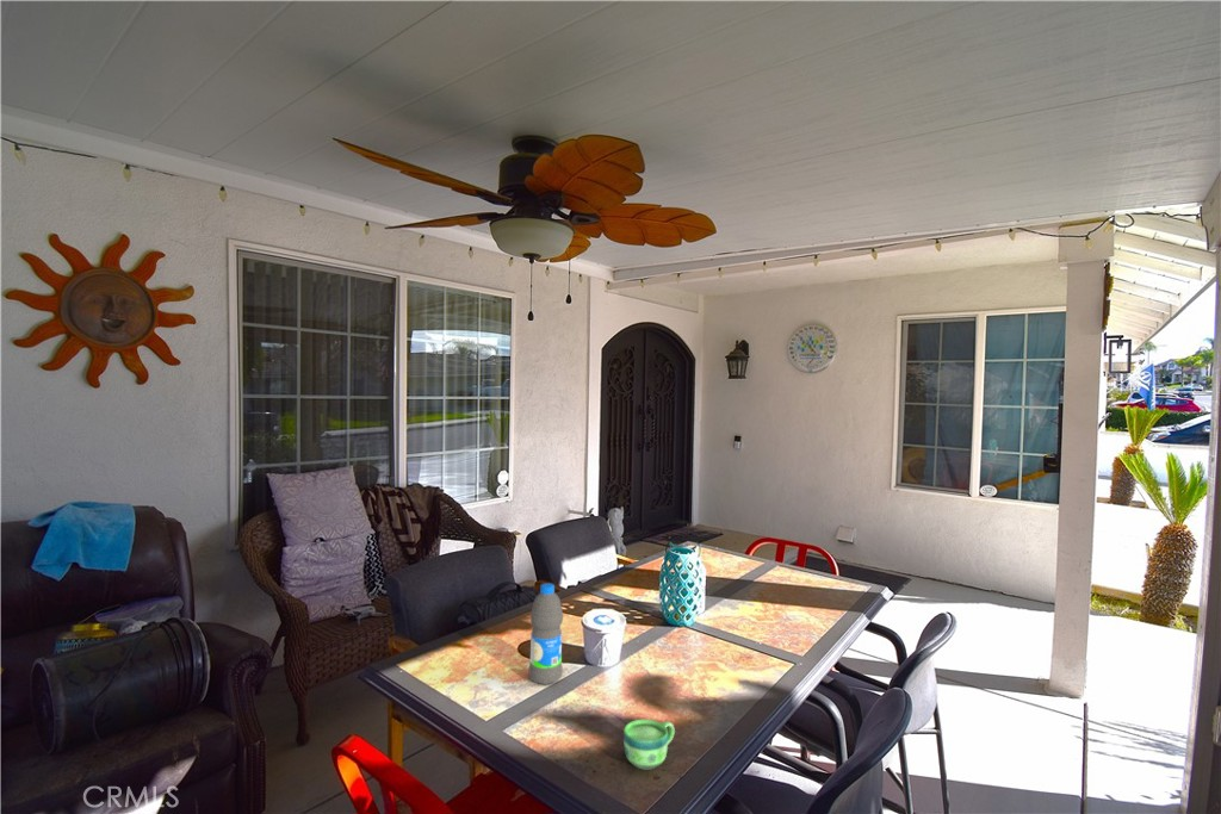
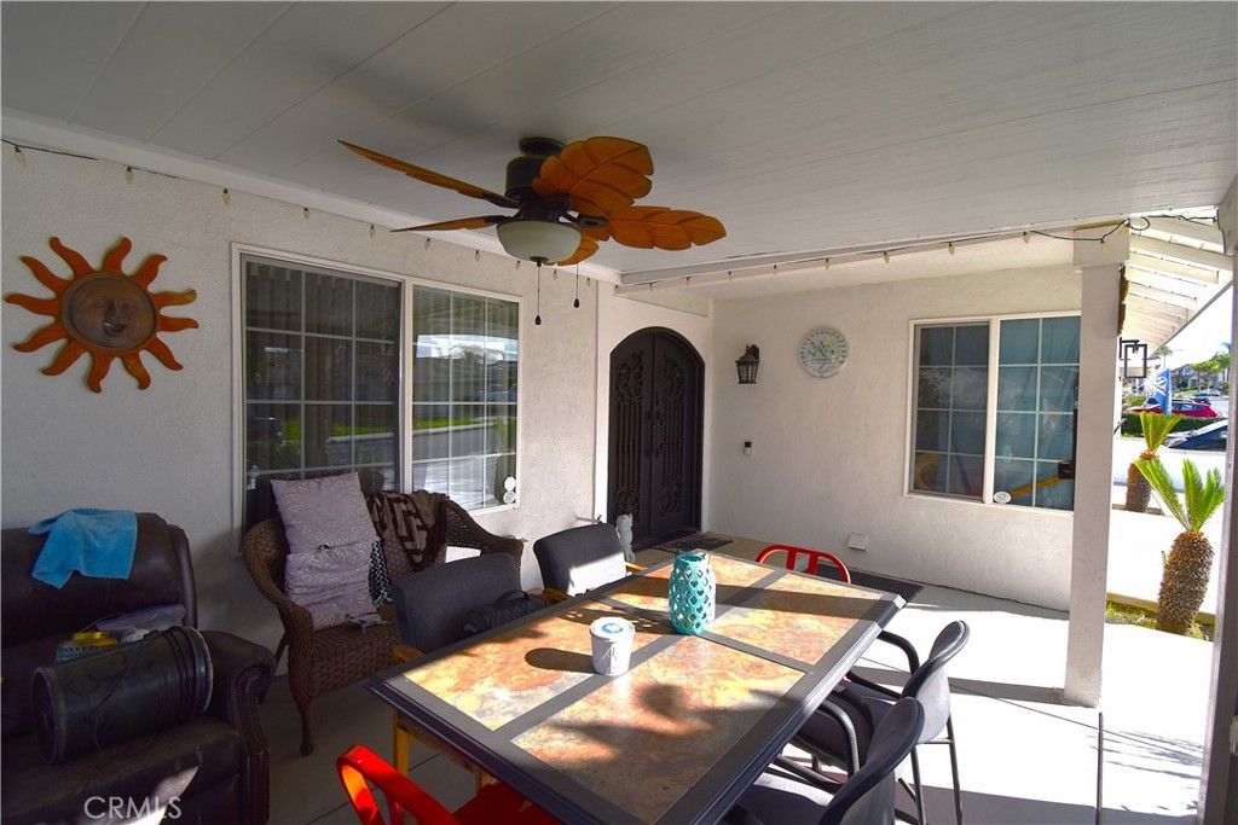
- cup [622,719,676,771]
- water bottle [528,582,564,685]
